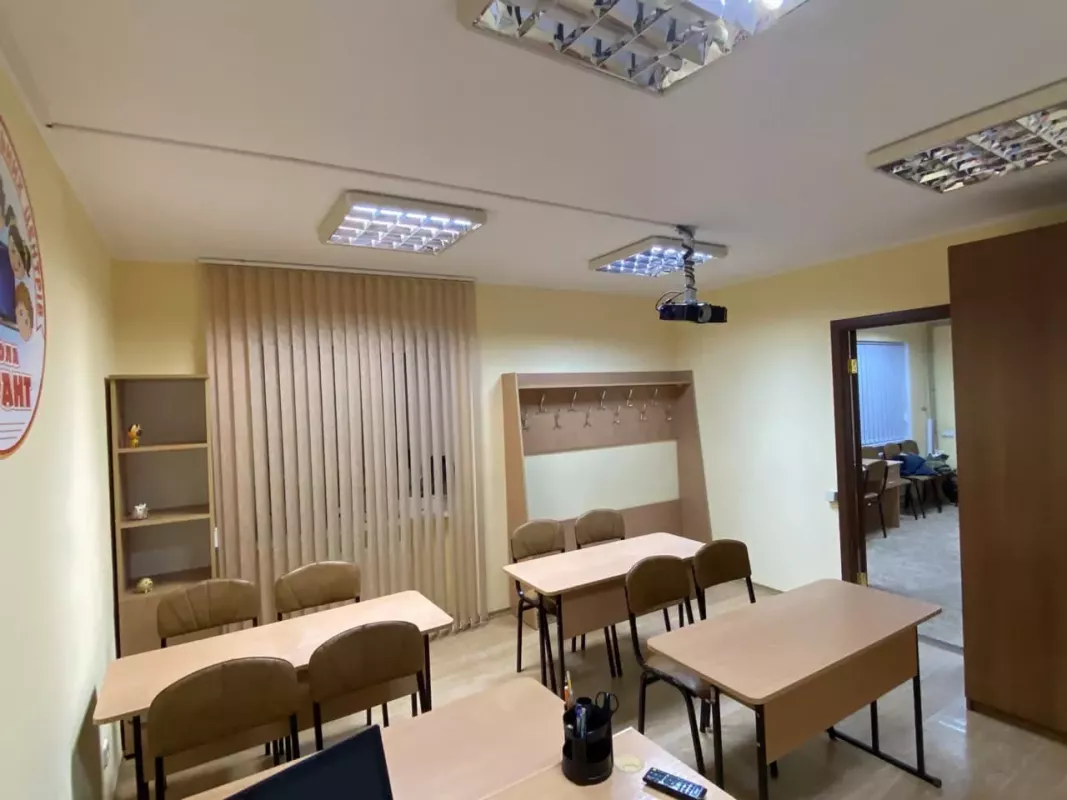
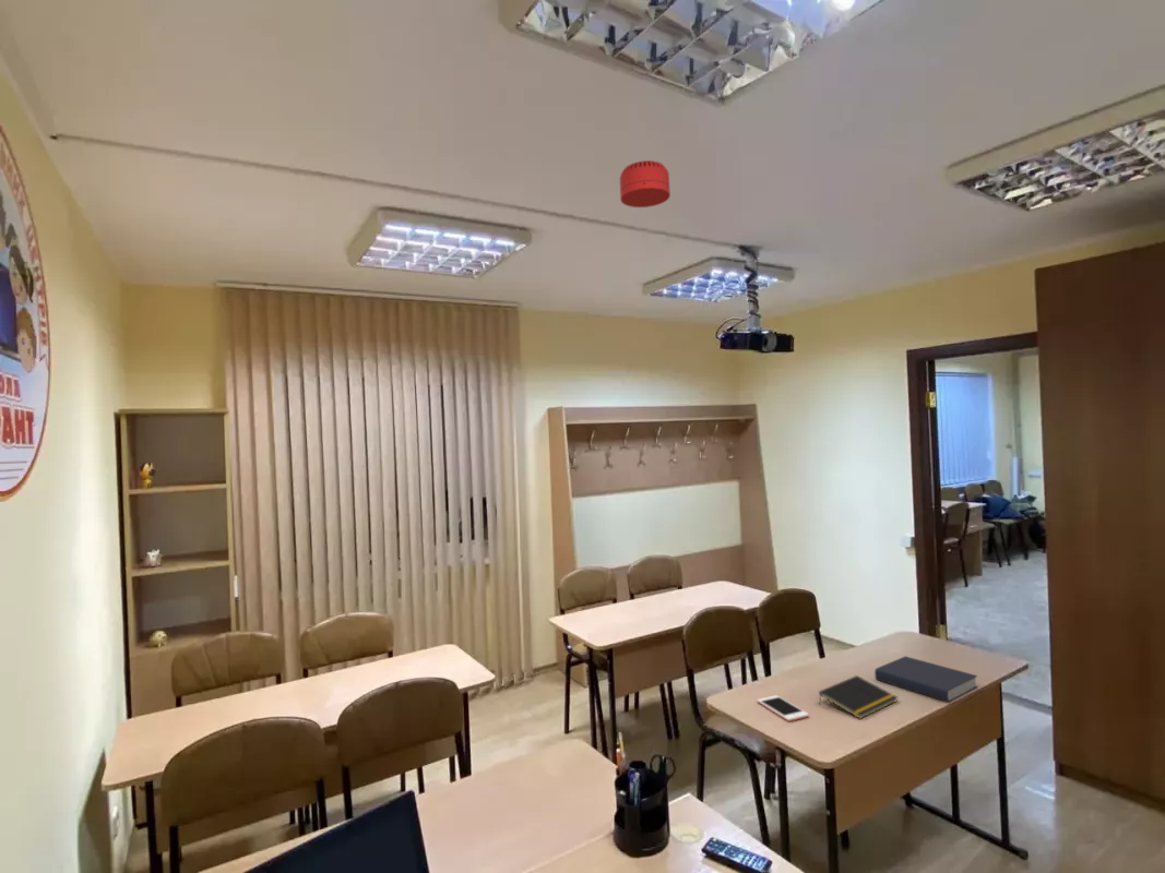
+ smoke detector [619,159,671,208]
+ cell phone [757,694,810,722]
+ notepad [818,674,899,720]
+ book [873,655,978,703]
